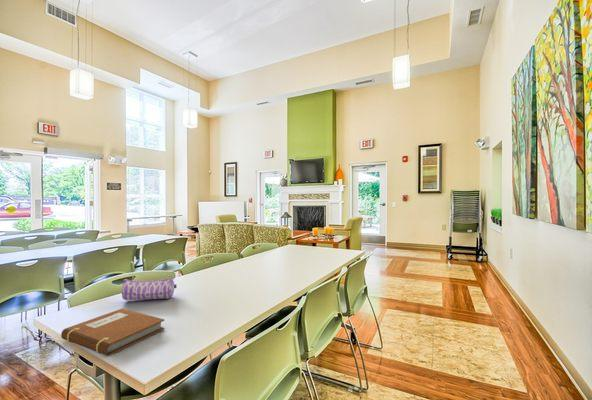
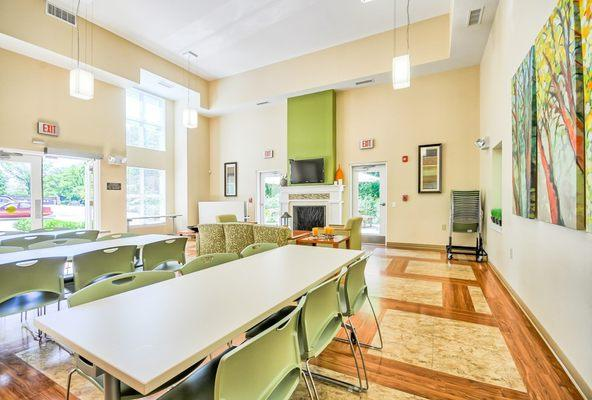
- notebook [60,308,165,357]
- pencil case [121,277,178,301]
